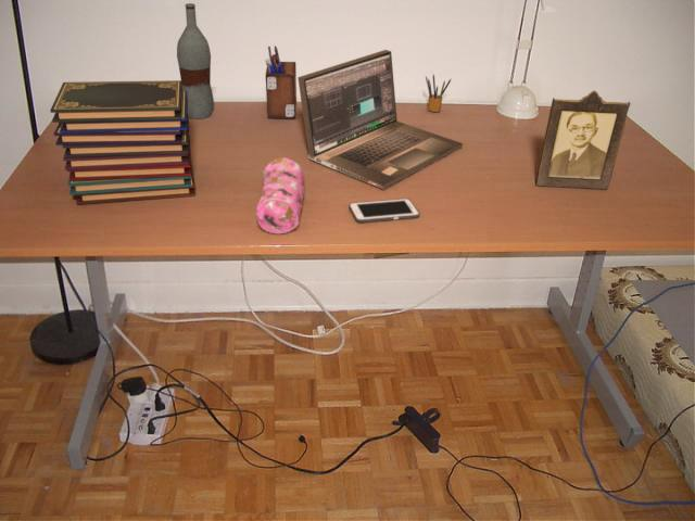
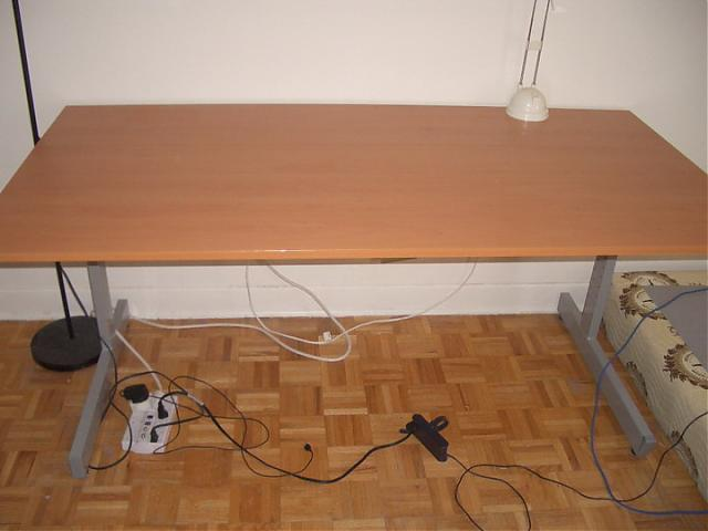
- photo frame [534,90,632,190]
- bottle [176,2,215,119]
- laptop [296,49,464,190]
- desk organizer [264,45,298,119]
- cell phone [348,198,420,224]
- book stack [50,79,197,205]
- pencil case [255,156,306,234]
- pencil box [425,74,452,113]
